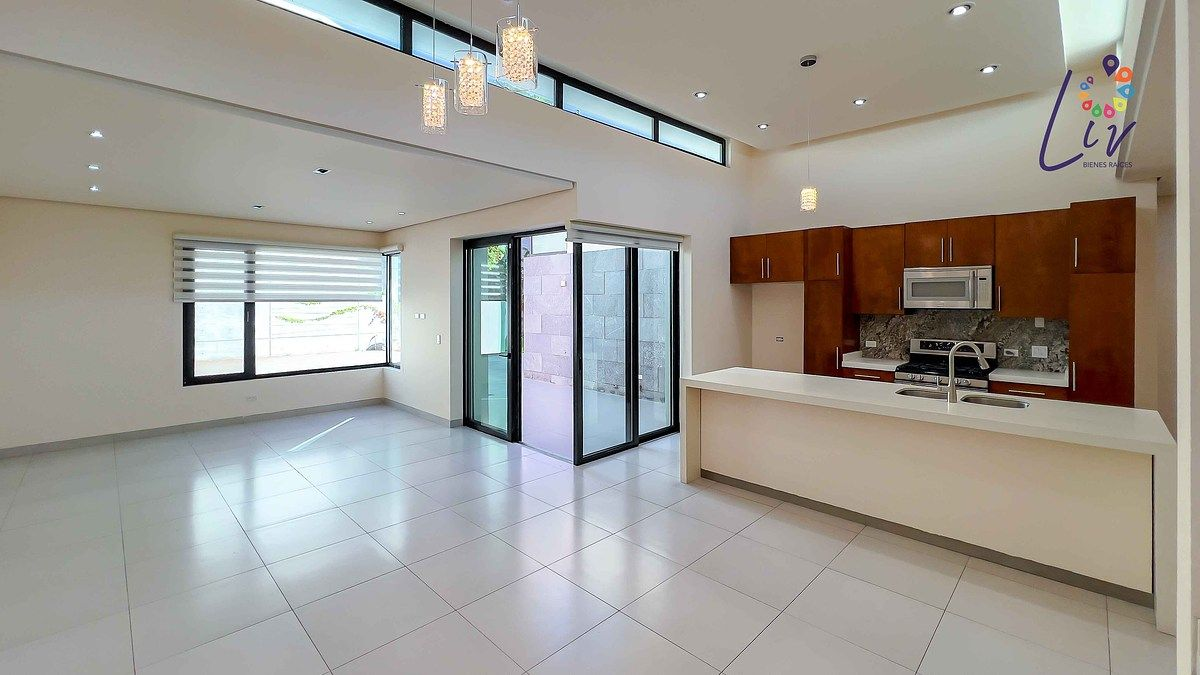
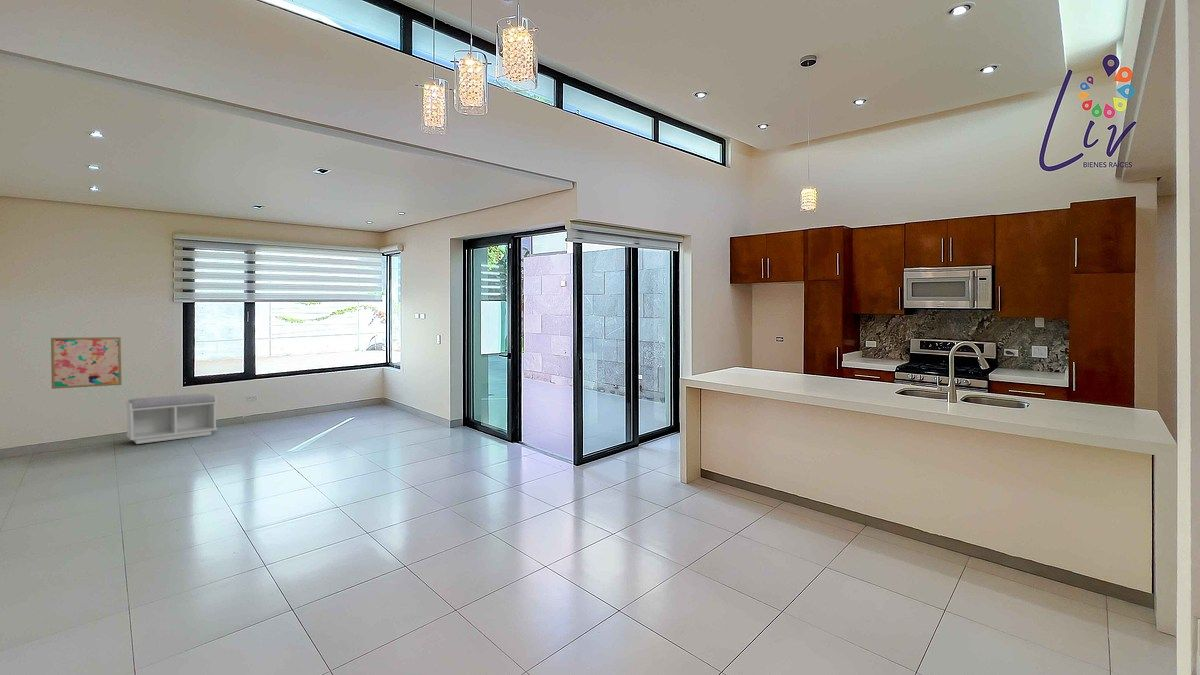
+ bench [125,392,218,445]
+ wall art [50,336,122,390]
